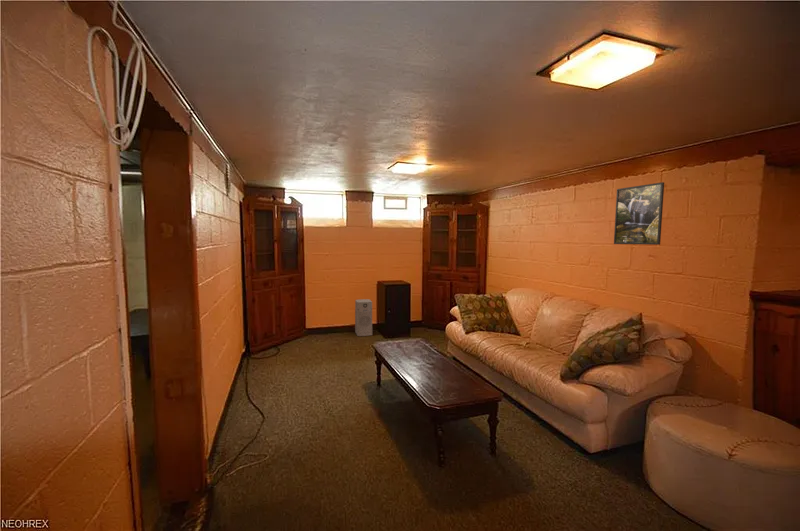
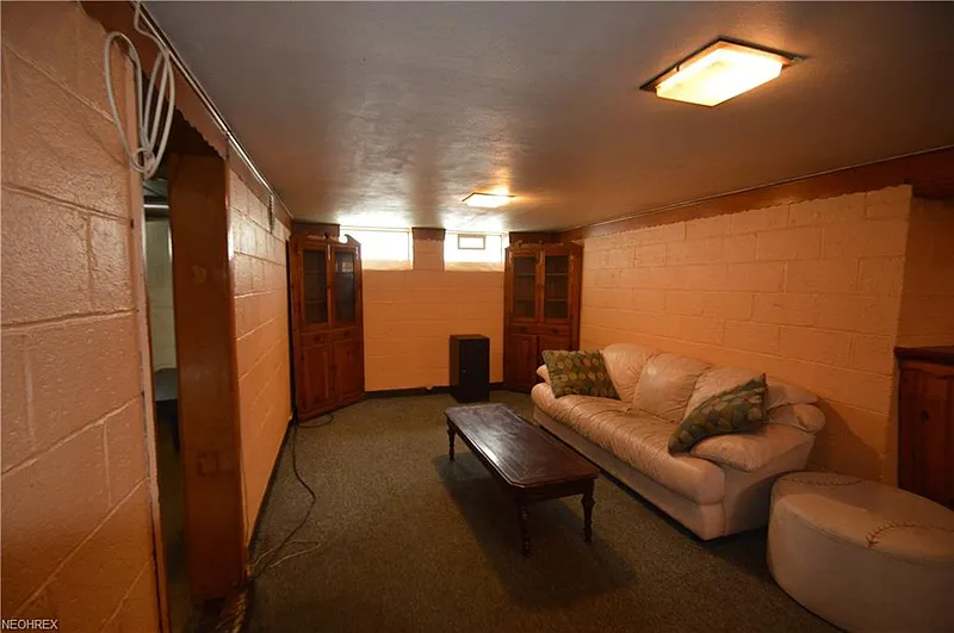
- air purifier [354,298,373,337]
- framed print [613,181,665,246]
